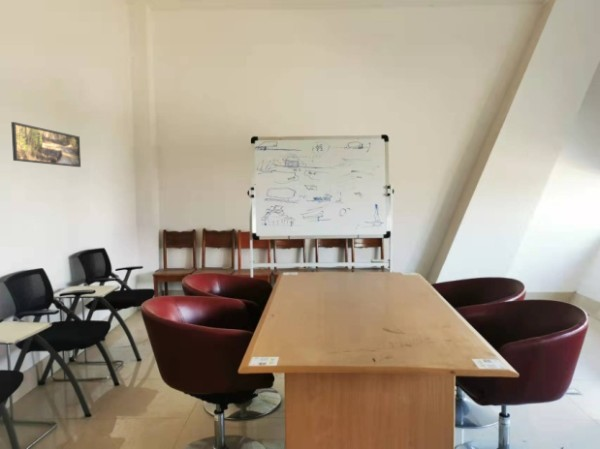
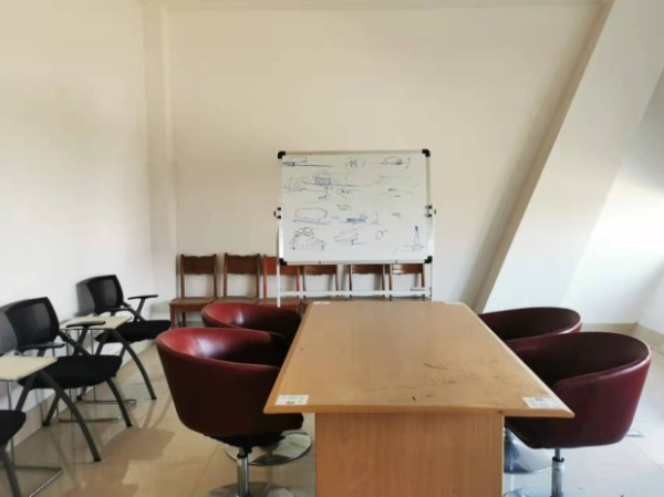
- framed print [10,121,82,168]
